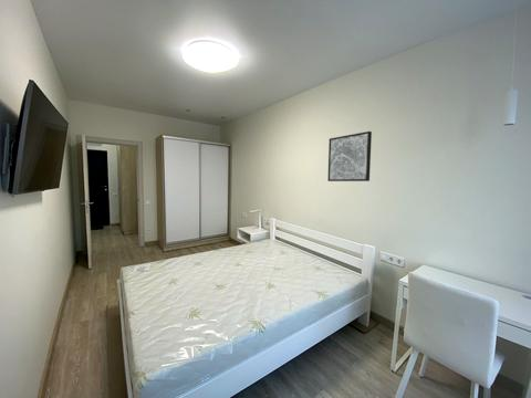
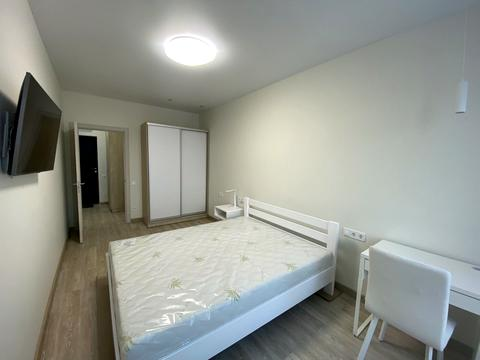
- wall art [326,130,373,182]
